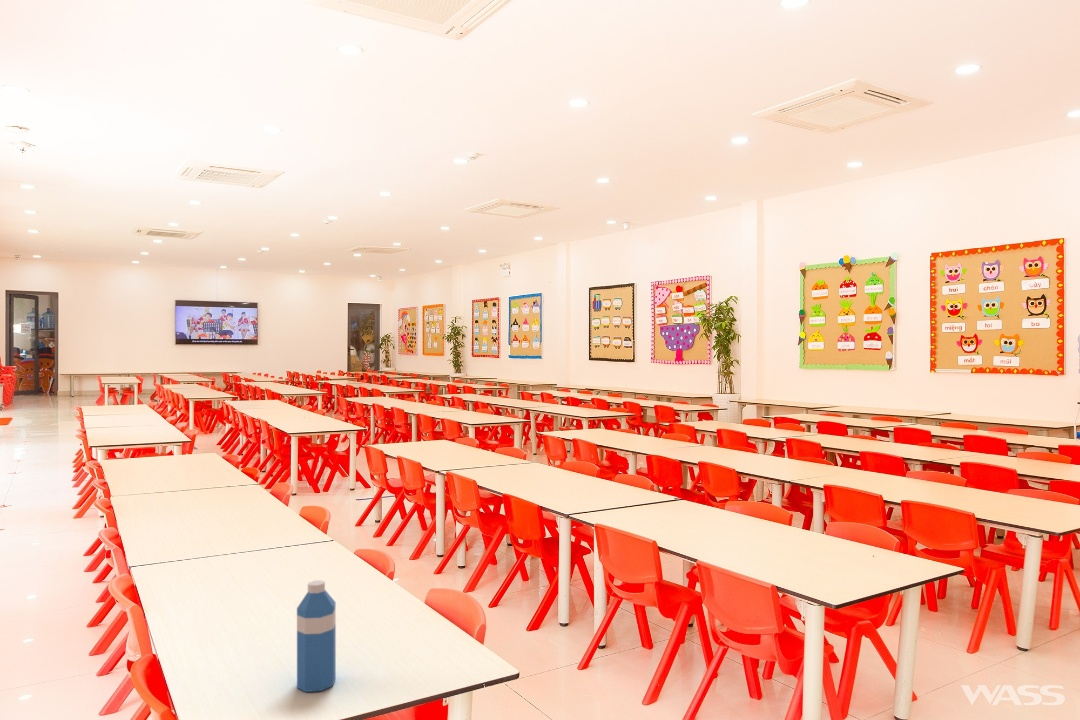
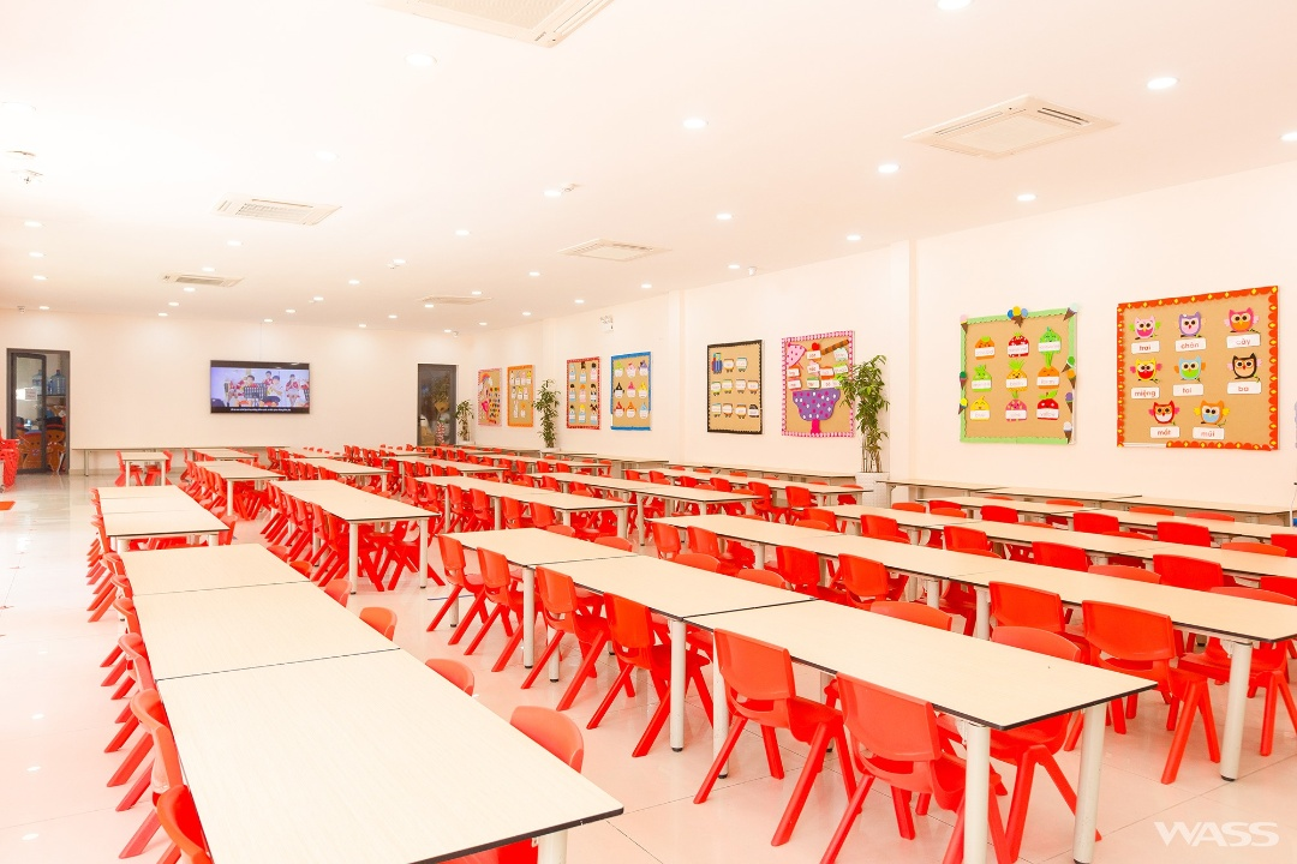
- water bottle [296,579,337,693]
